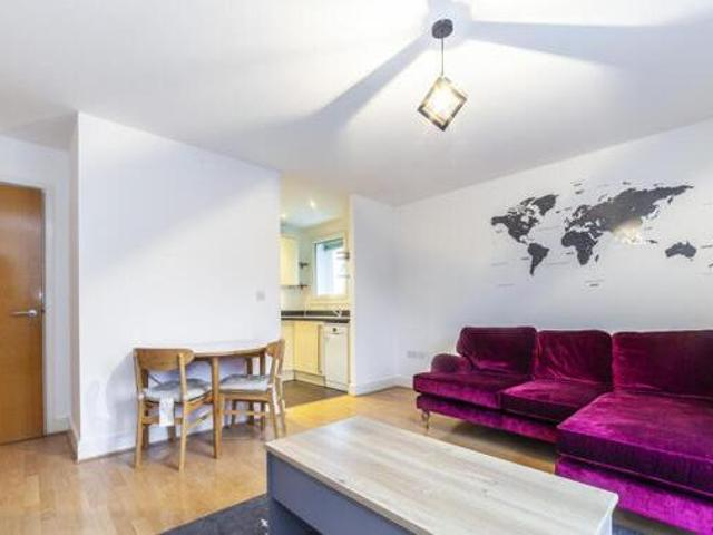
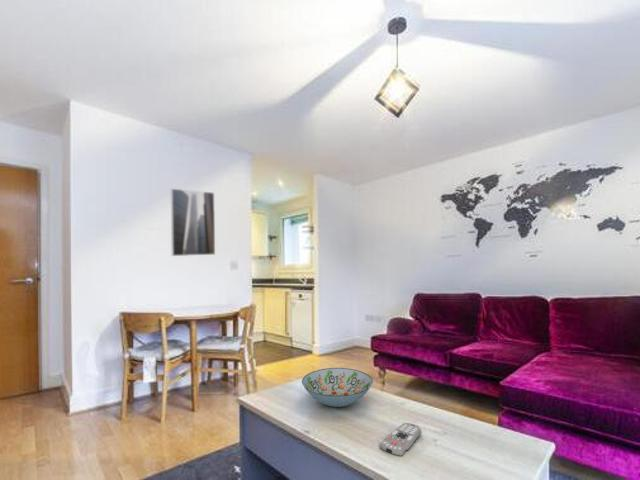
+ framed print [170,188,216,257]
+ decorative bowl [301,367,374,408]
+ remote control [378,422,422,457]
